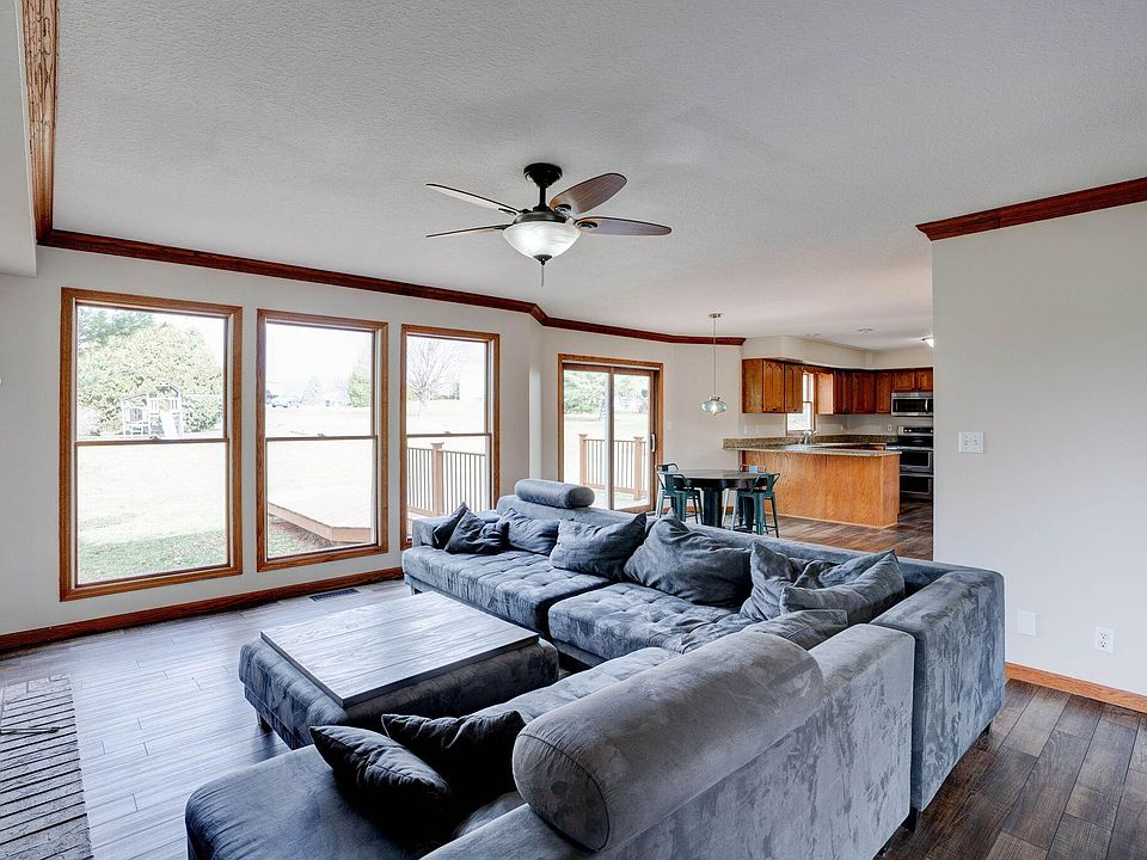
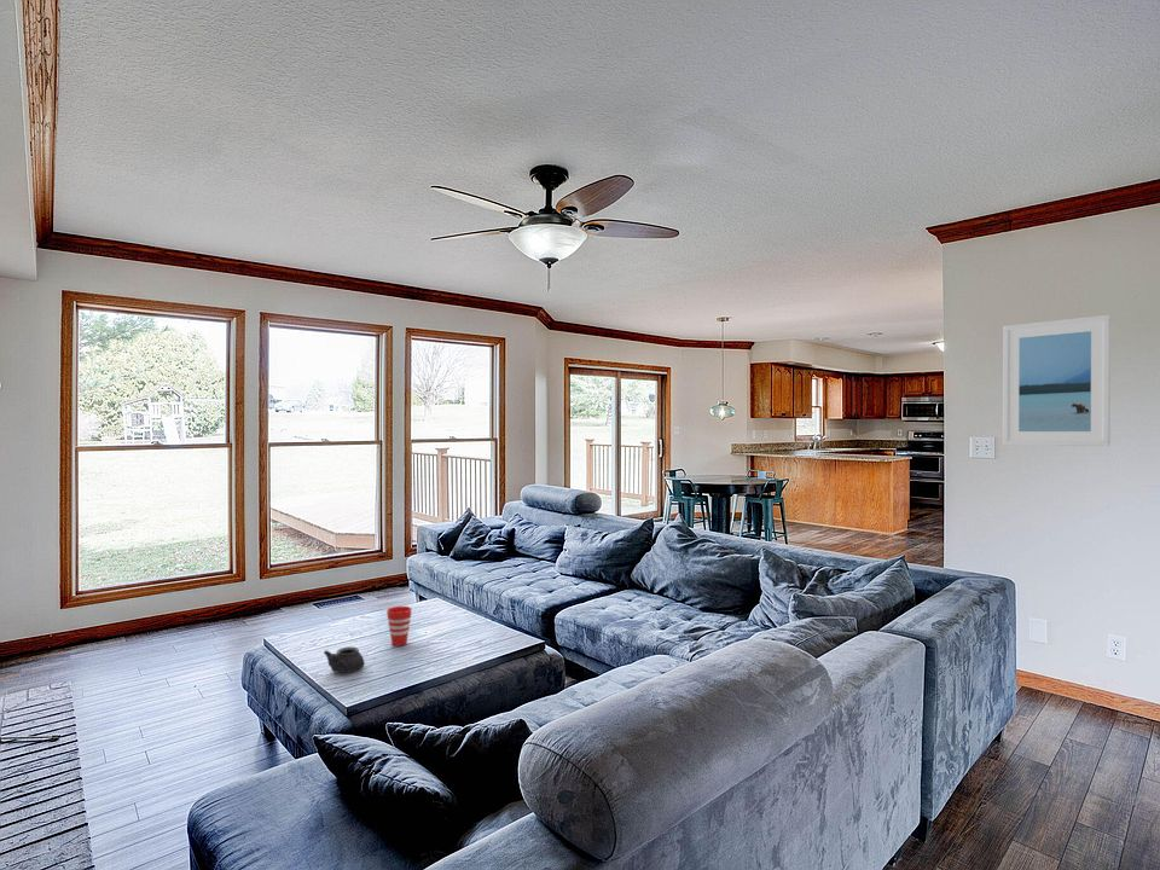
+ teapot [323,645,365,674]
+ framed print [1002,314,1112,447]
+ cup [385,605,413,646]
